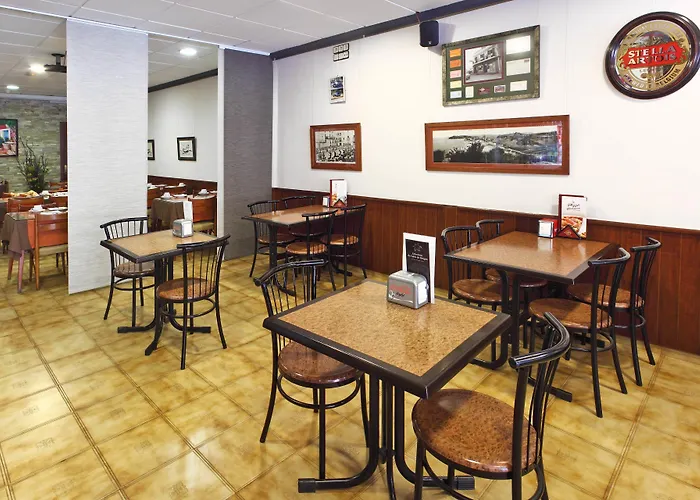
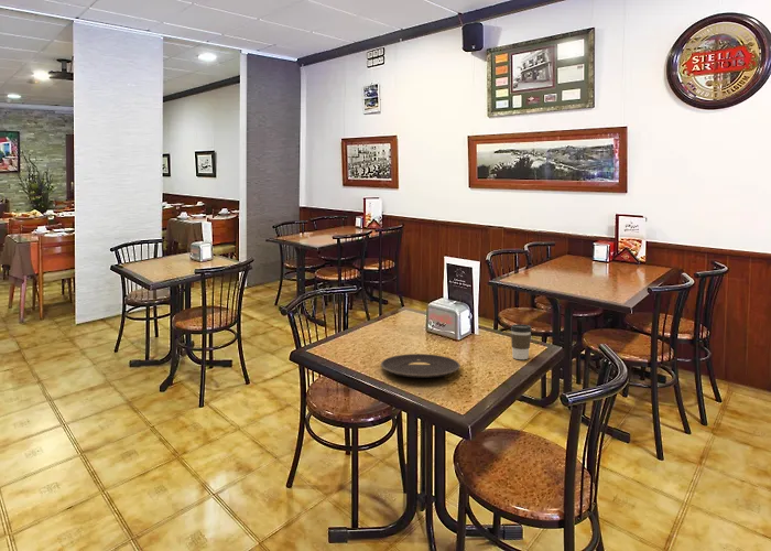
+ coffee cup [510,323,533,360]
+ plate [380,353,461,379]
